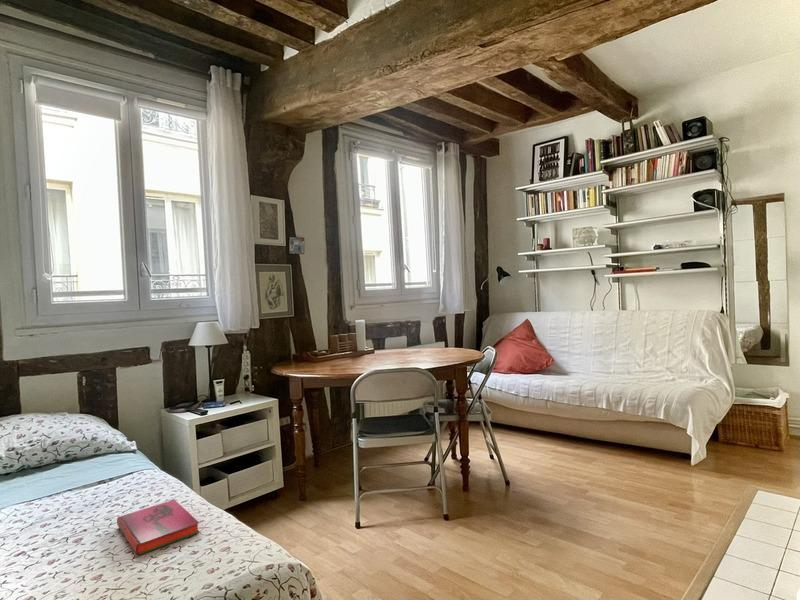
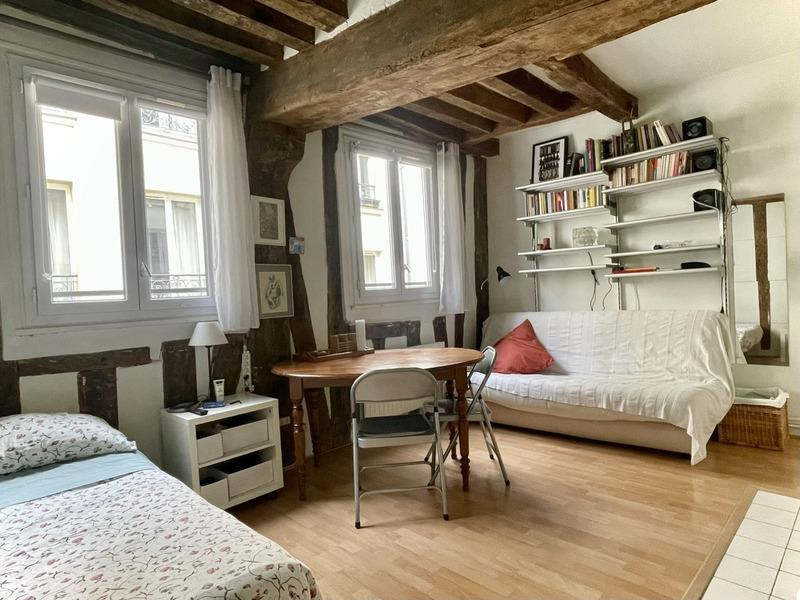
- hardback book [116,499,201,556]
